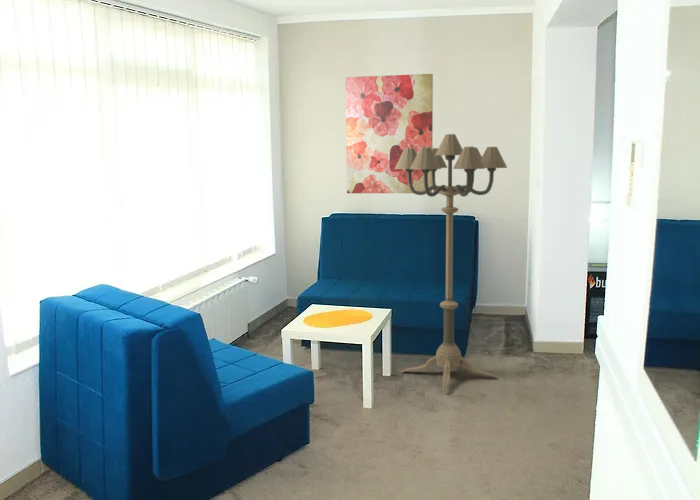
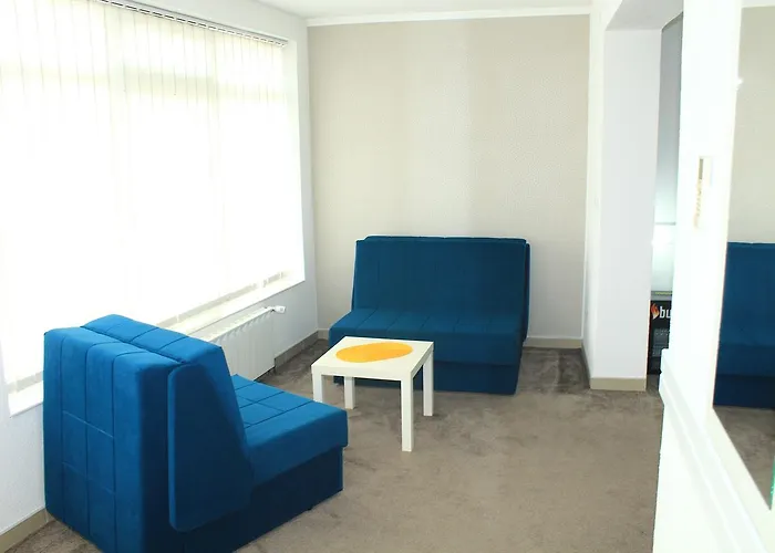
- wall art [344,73,434,194]
- floor lamp [395,133,508,393]
